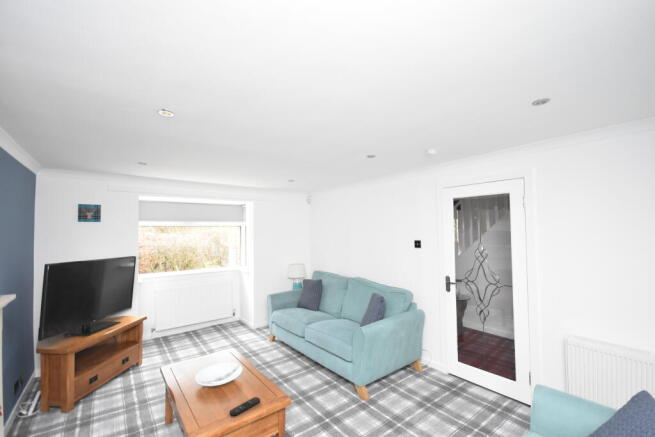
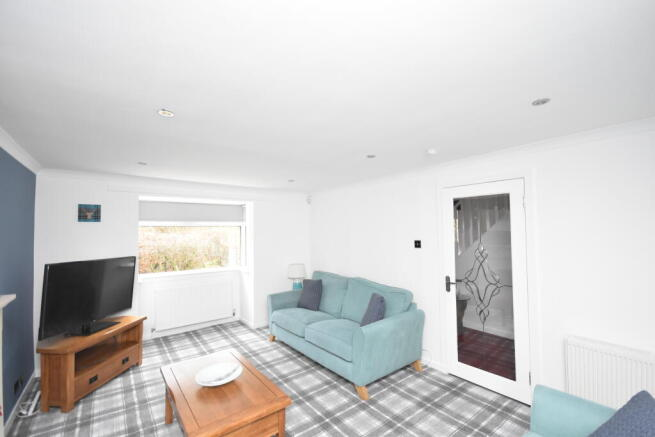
- remote control [229,396,261,417]
